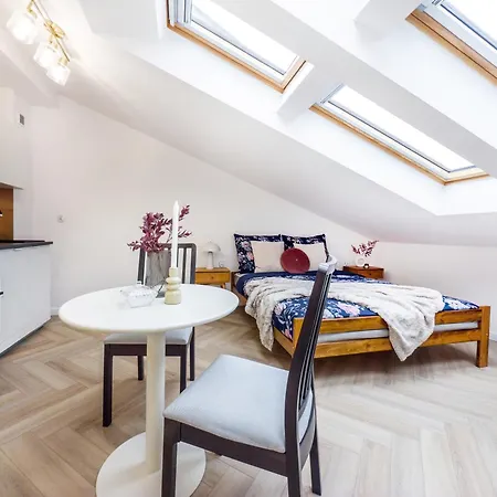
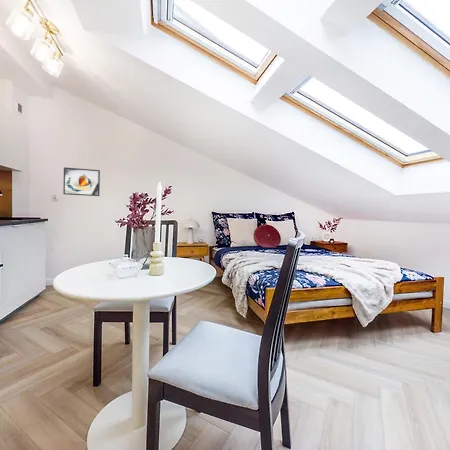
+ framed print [62,166,101,197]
